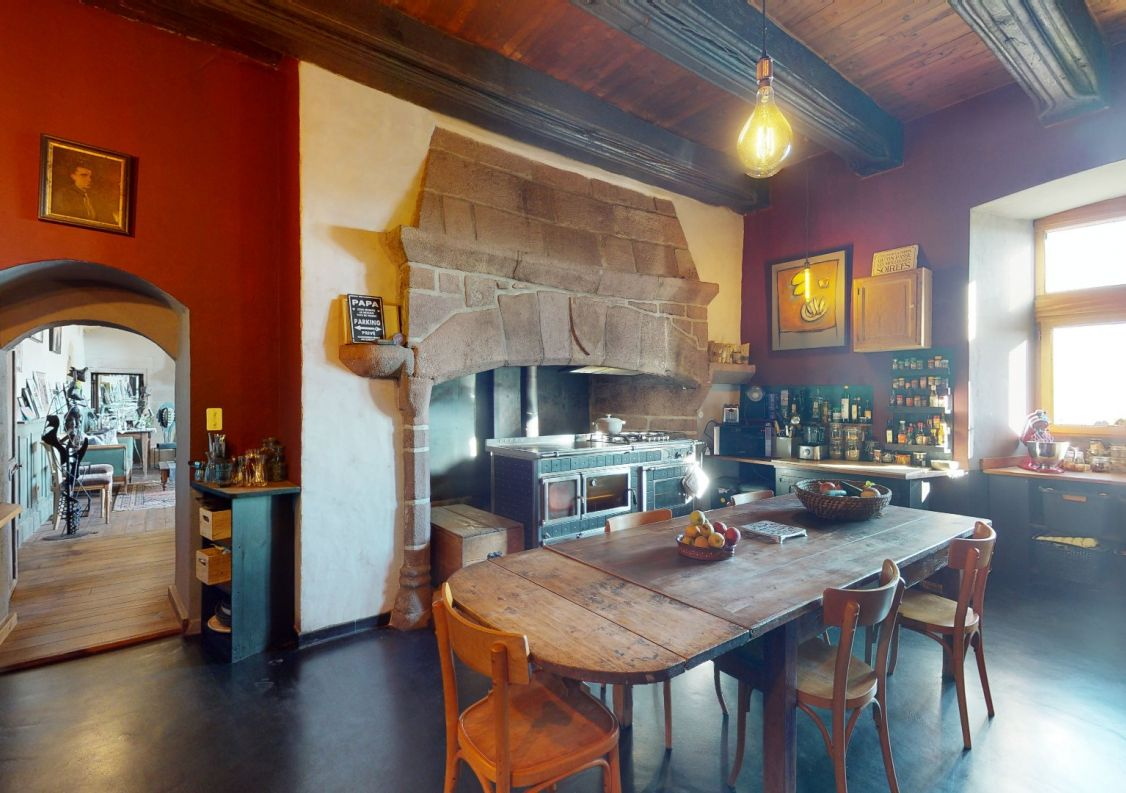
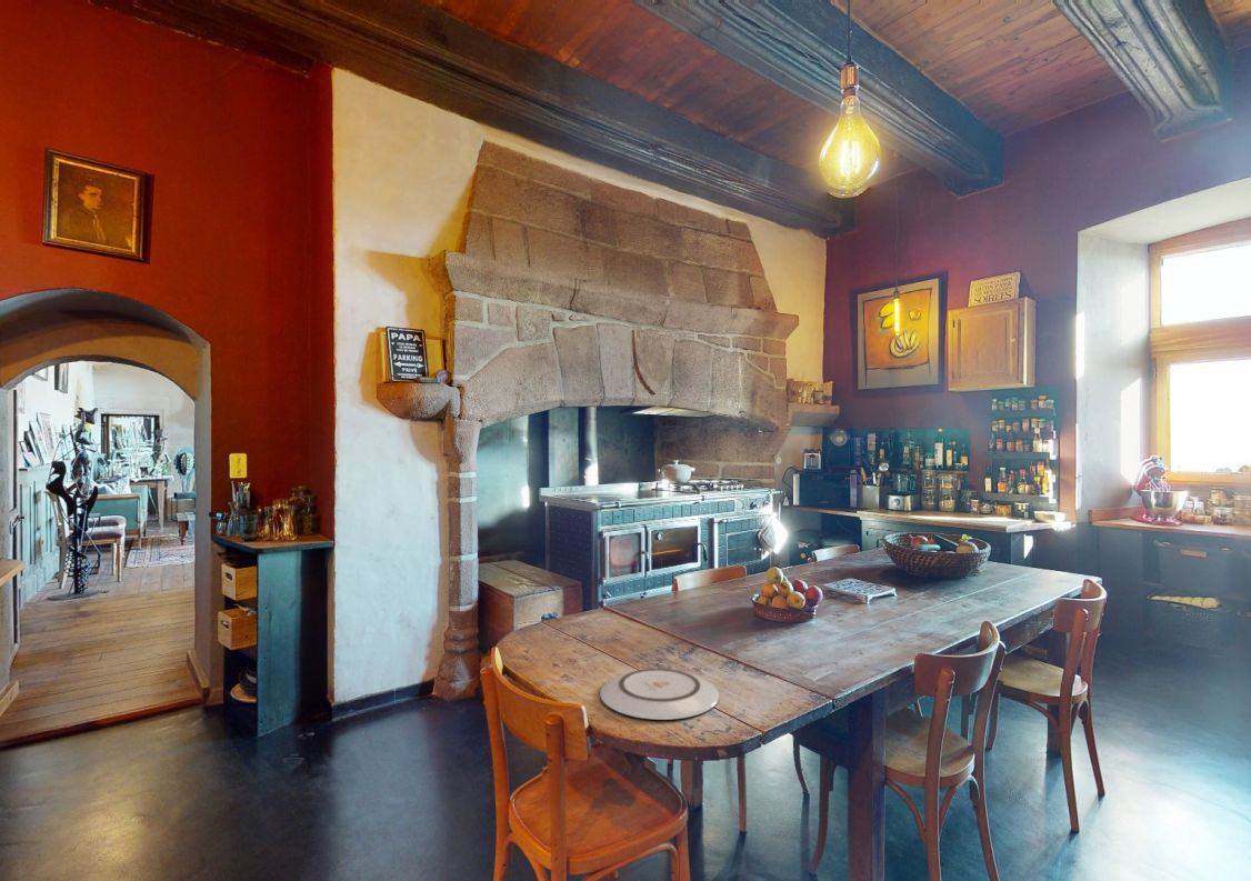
+ plate [599,668,720,721]
